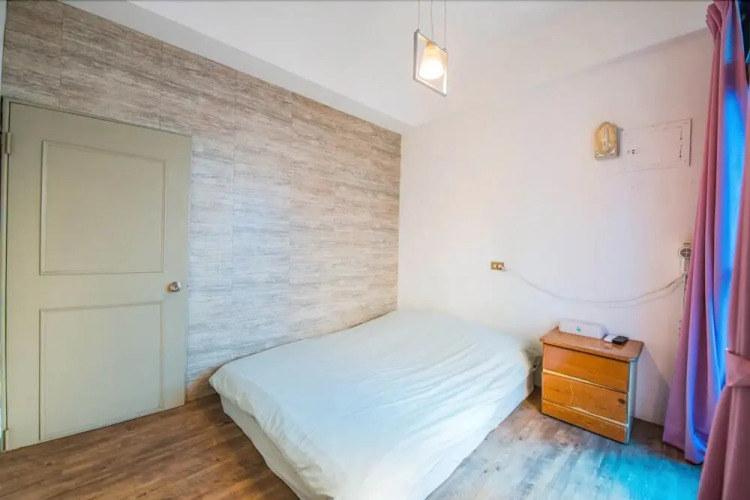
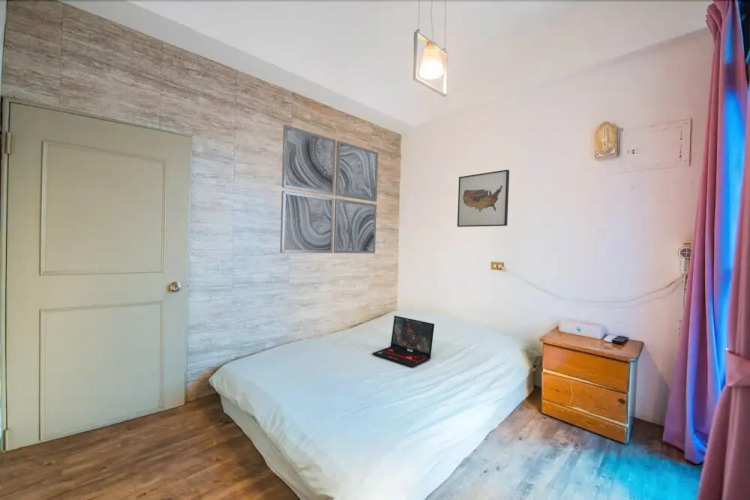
+ wall art [456,169,510,228]
+ laptop [371,315,435,368]
+ wall art [279,124,379,254]
